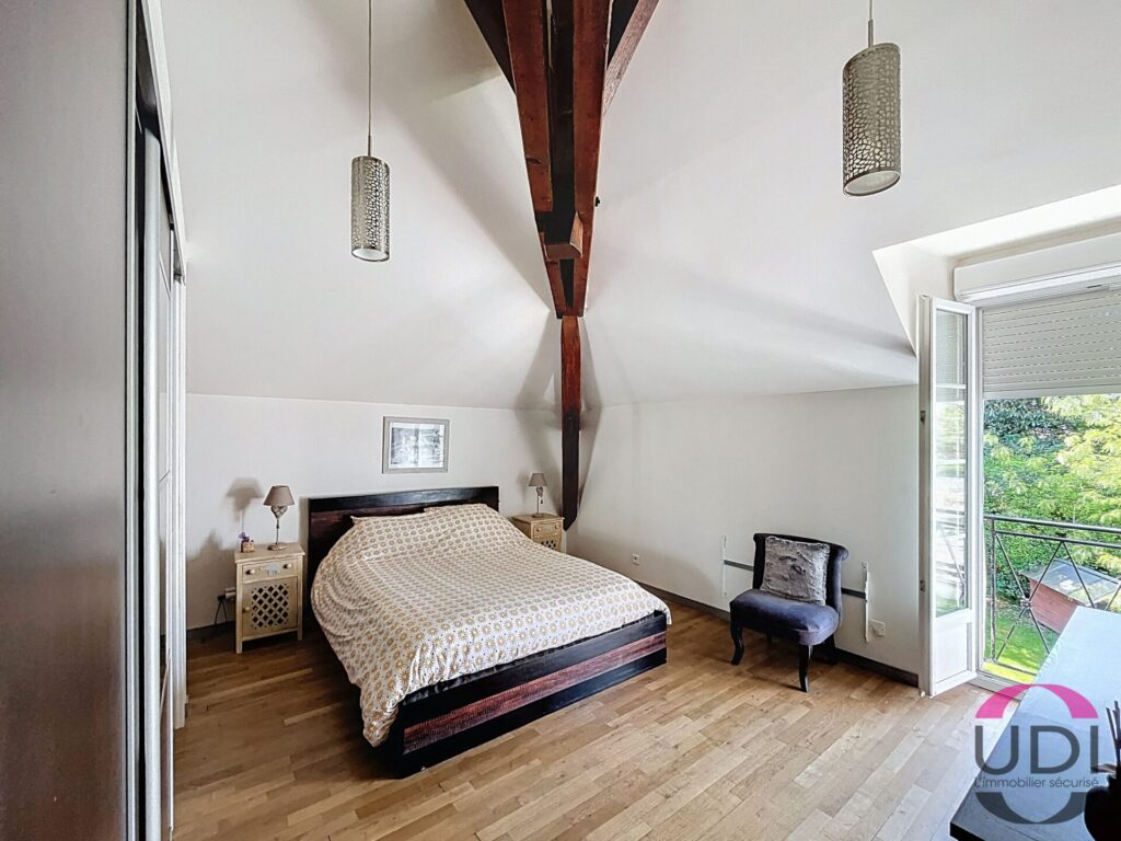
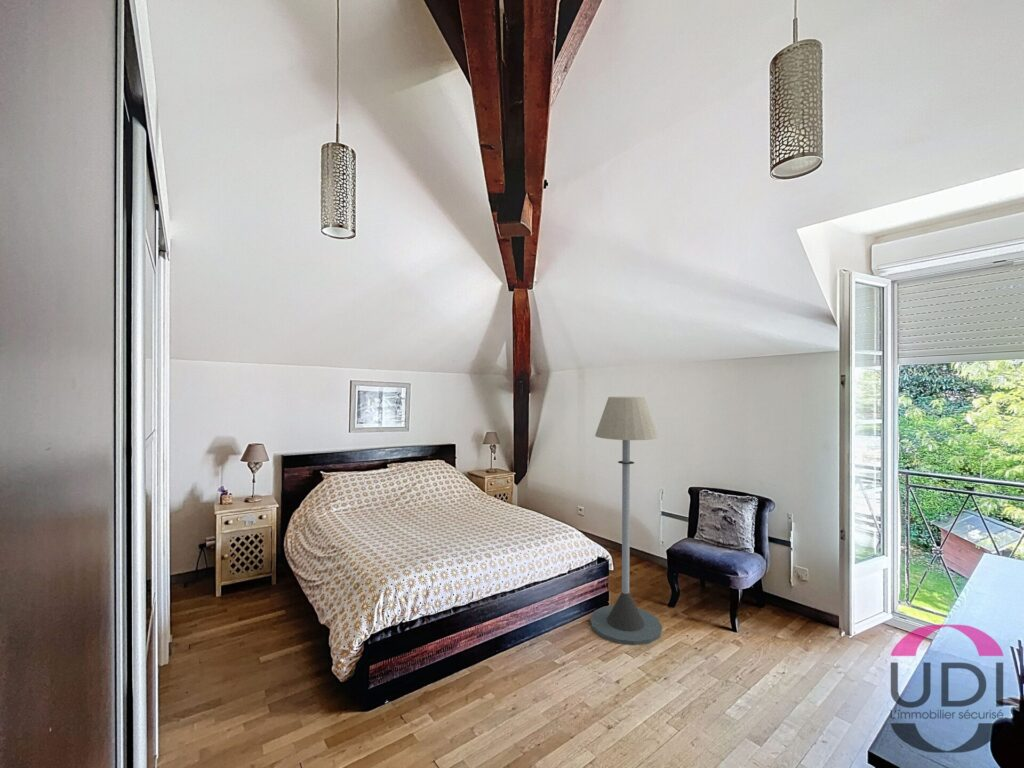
+ floor lamp [589,395,663,646]
